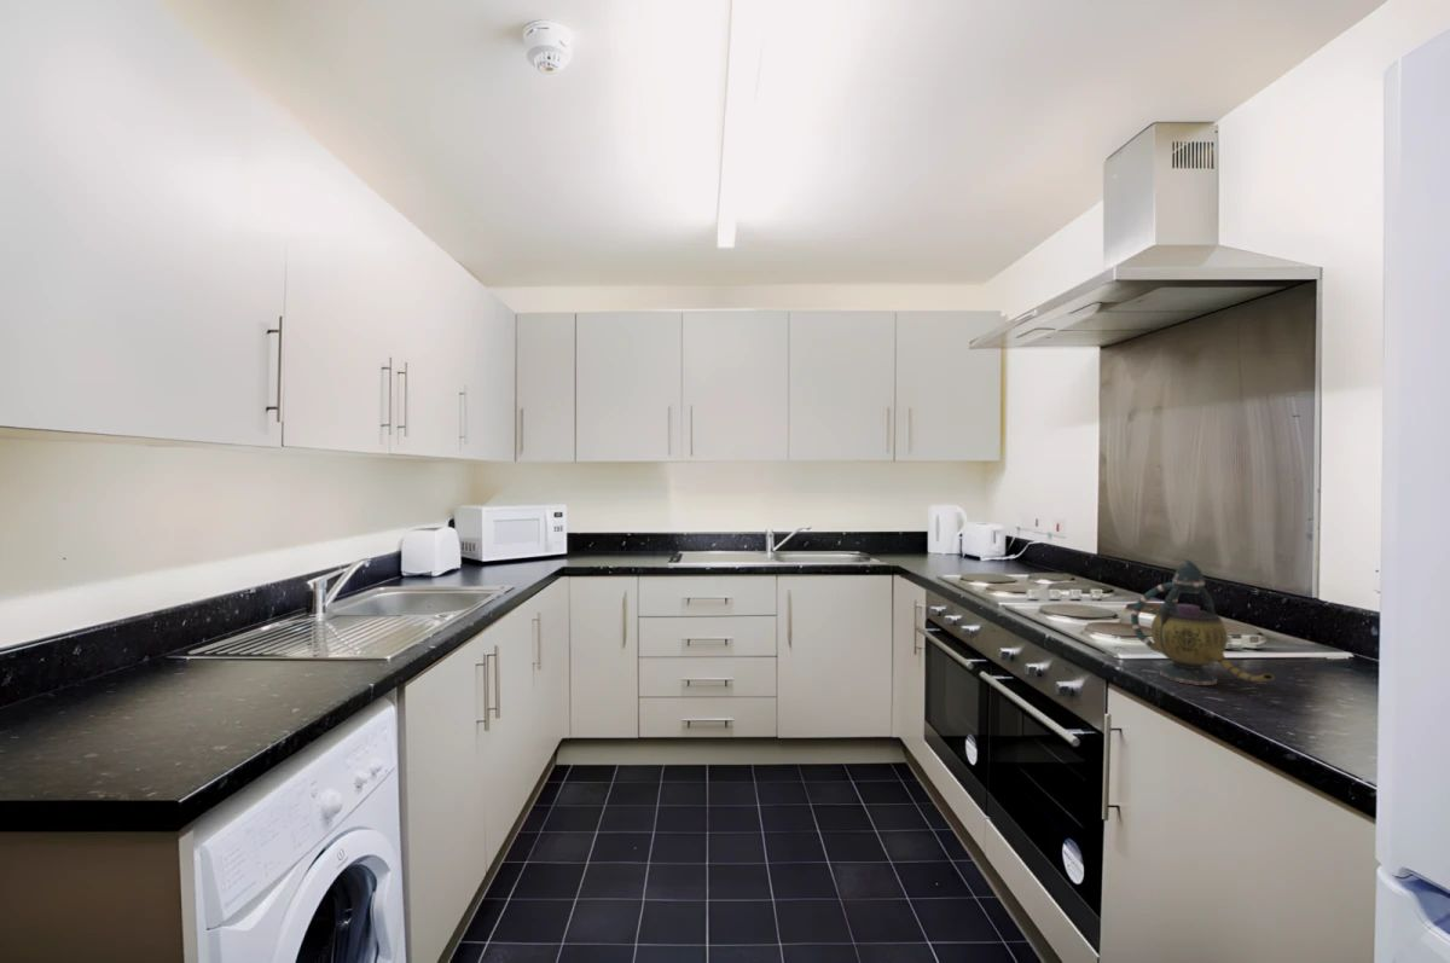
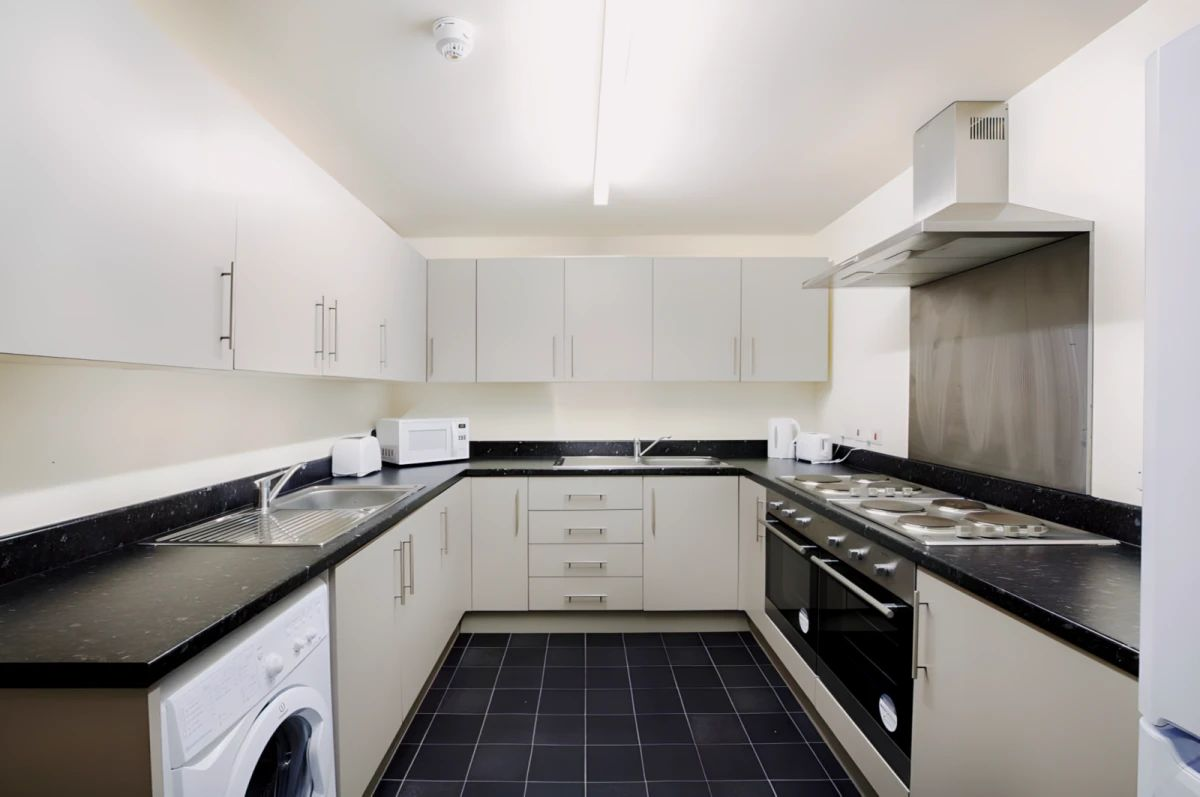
- teapot [1130,558,1276,686]
